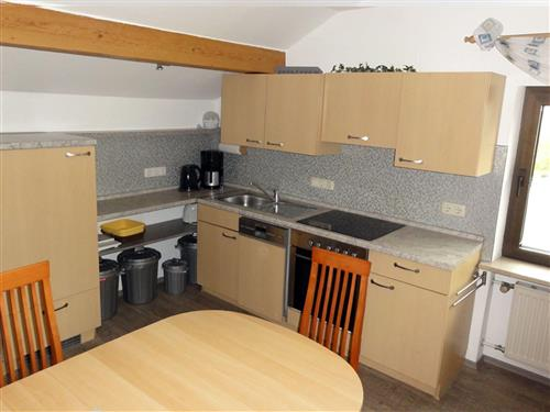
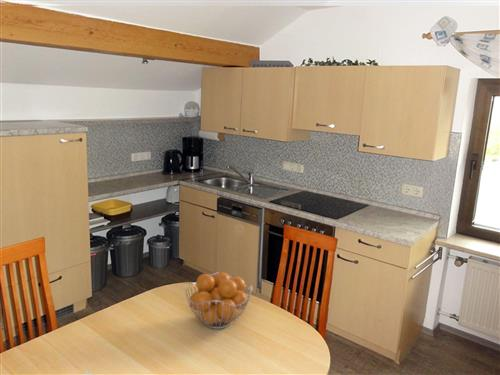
+ fruit basket [184,271,253,330]
